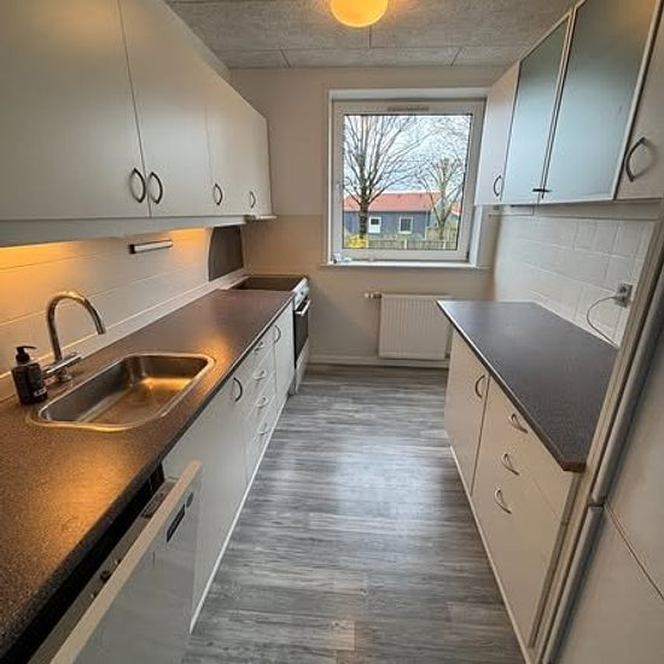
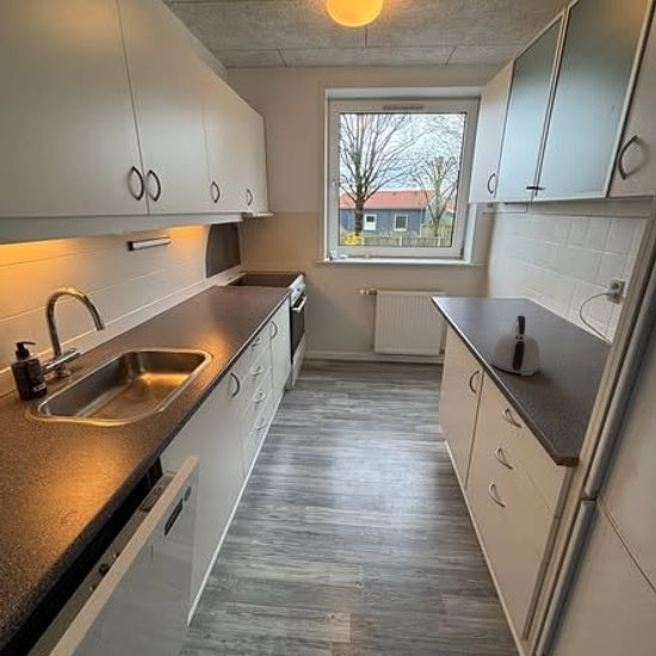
+ kettle [489,315,540,377]
